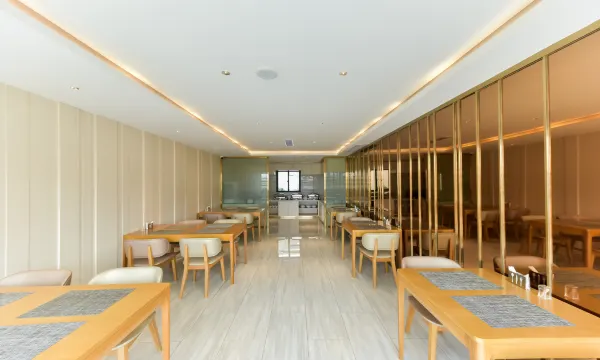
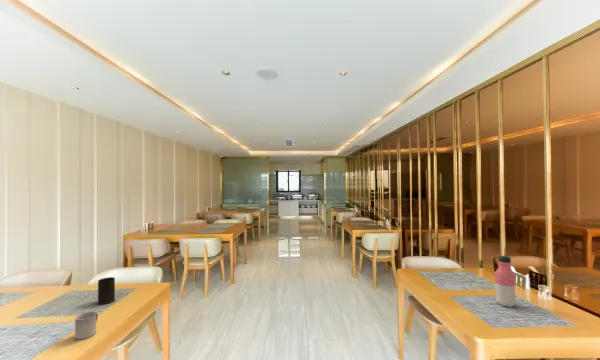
+ water bottle [494,255,516,308]
+ cup [74,310,99,340]
+ cup [97,276,116,305]
